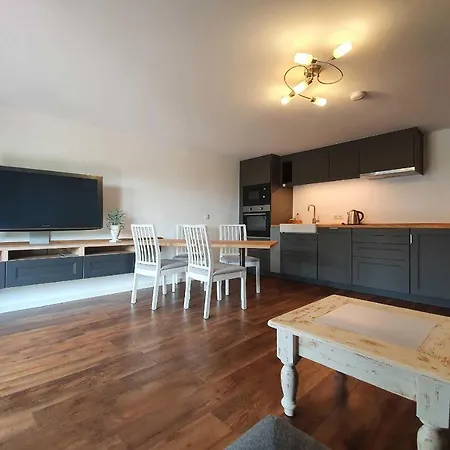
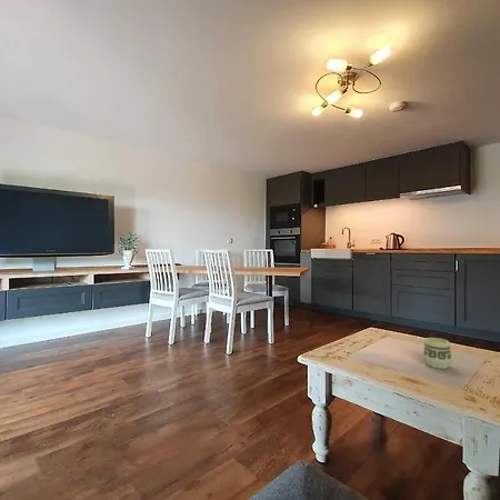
+ cup [422,337,453,370]
